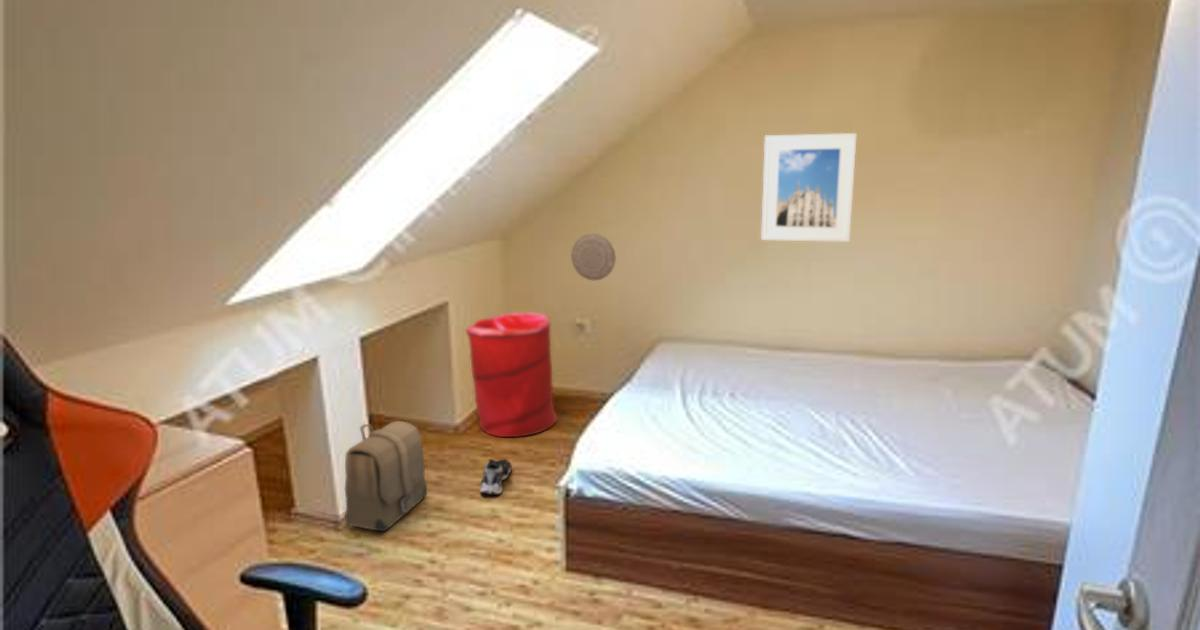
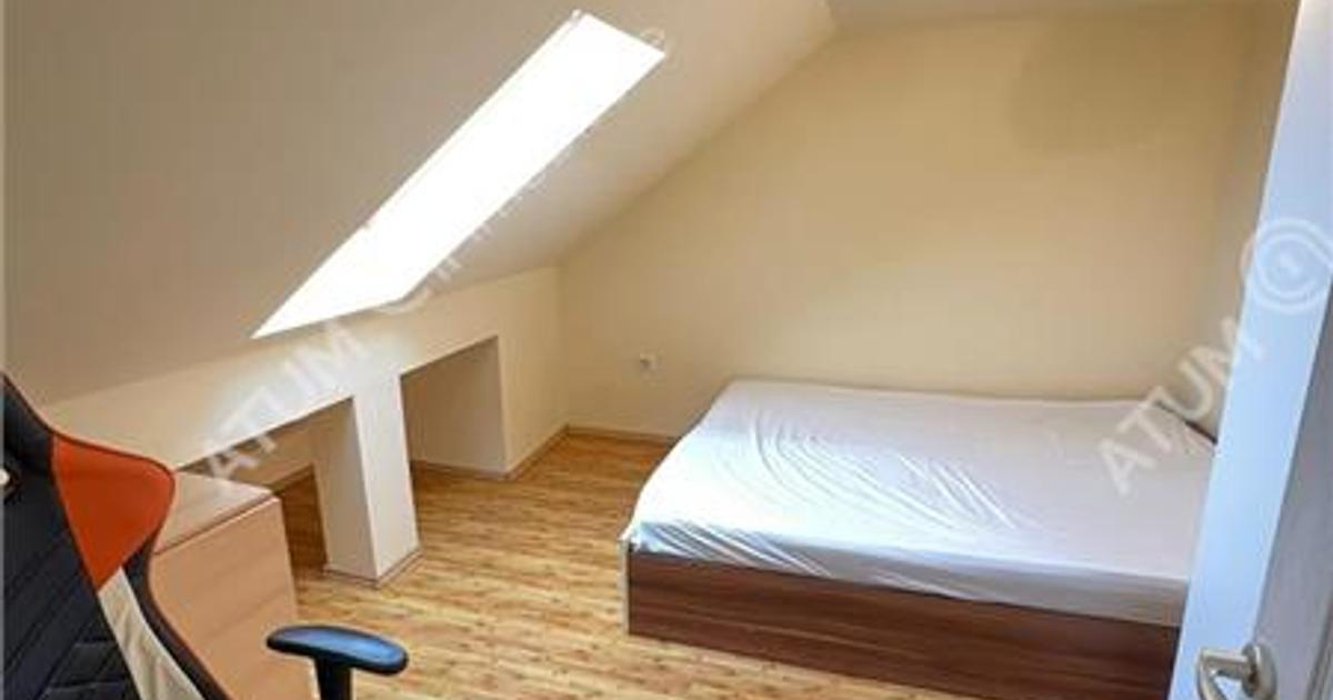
- shoe [479,458,512,496]
- backpack [344,420,428,533]
- laundry hamper [465,312,558,438]
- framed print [760,132,858,243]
- decorative plate [570,233,617,281]
